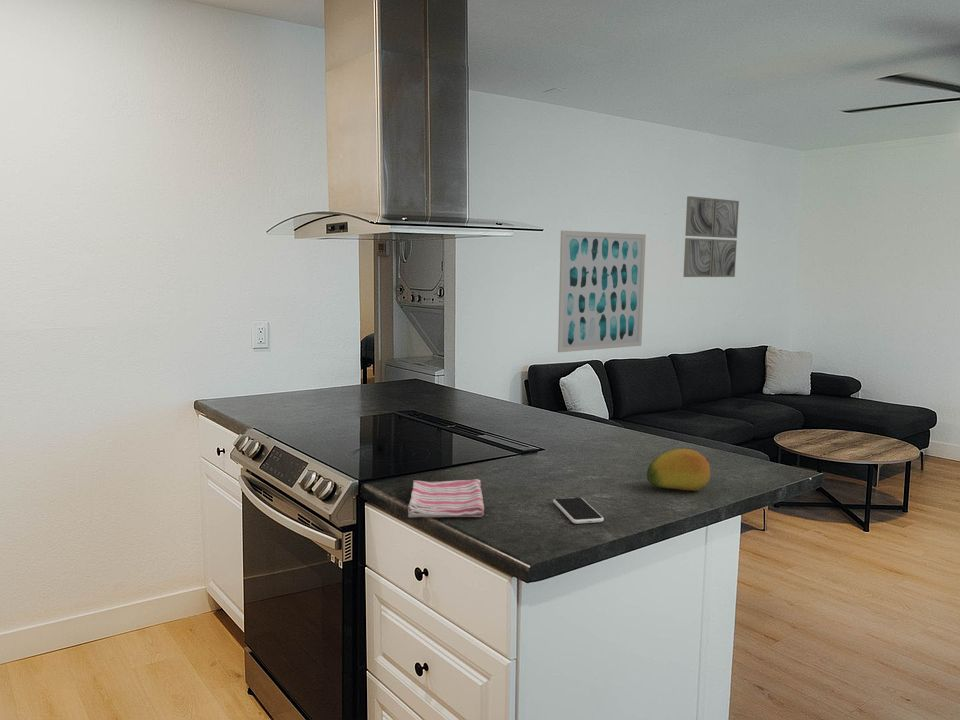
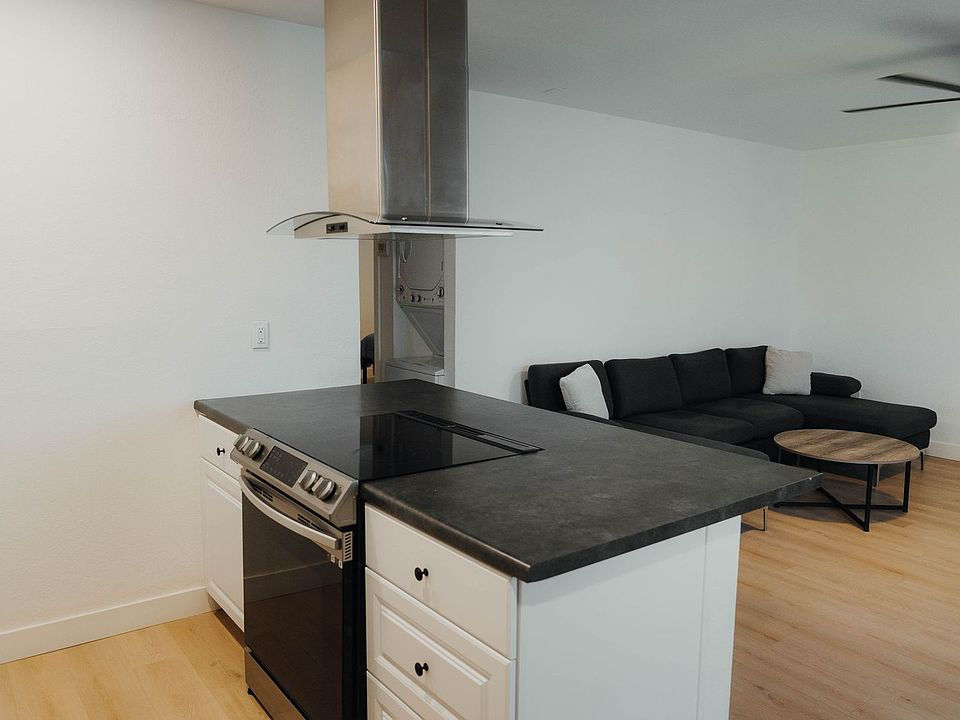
- fruit [646,448,711,492]
- wall art [683,195,740,278]
- dish towel [407,478,485,518]
- wall art [557,229,647,353]
- smartphone [552,496,605,525]
